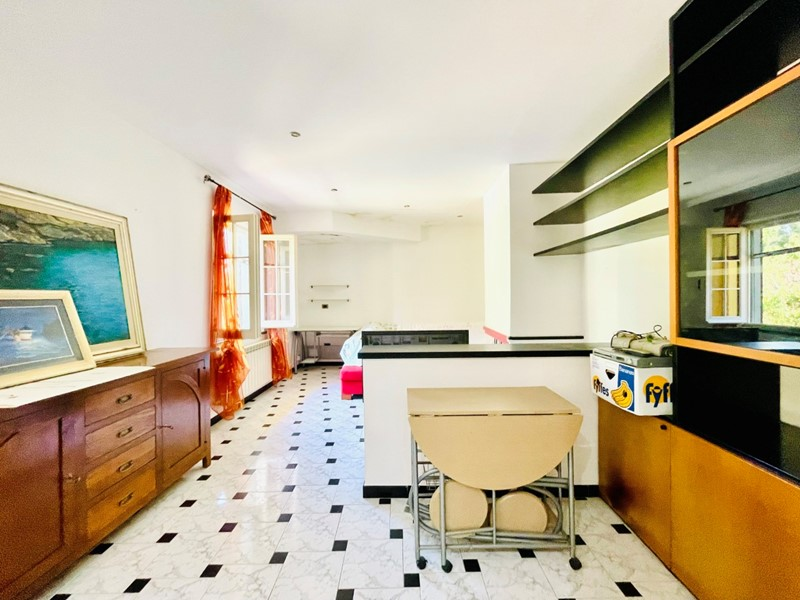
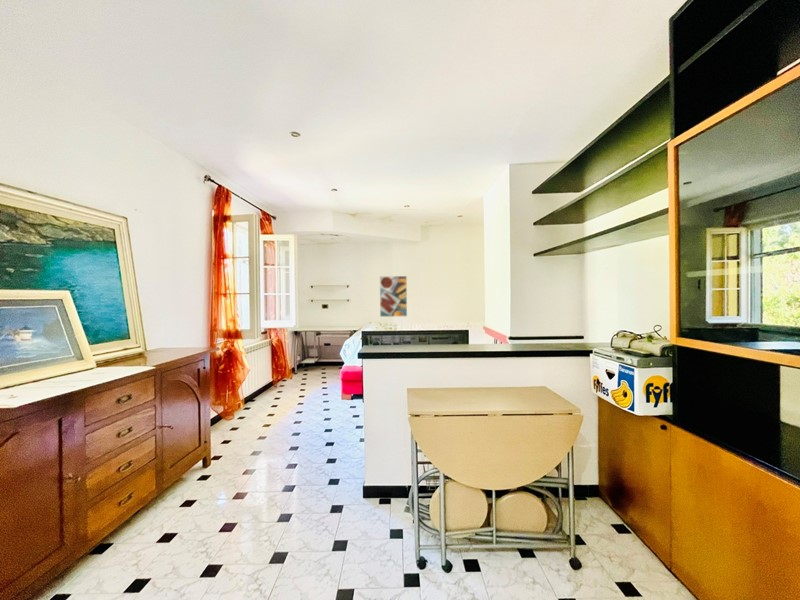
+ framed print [379,275,408,318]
